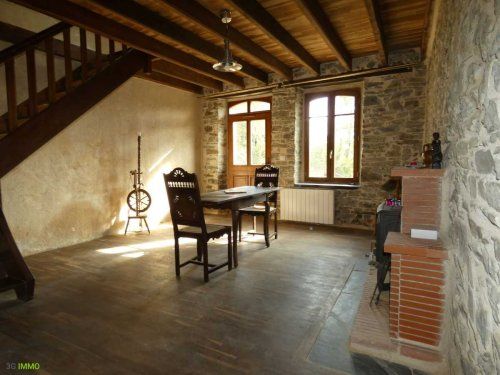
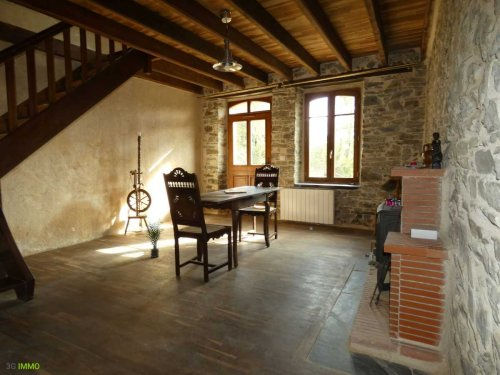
+ potted plant [143,217,164,259]
